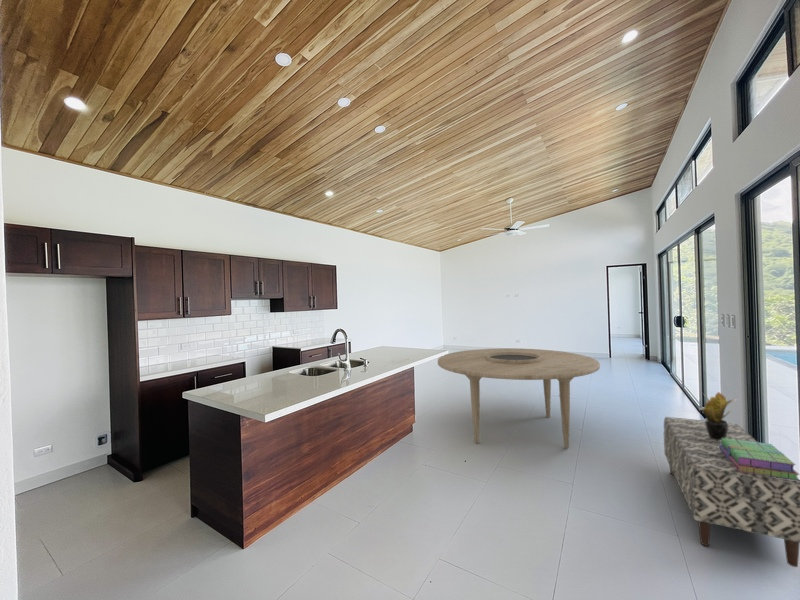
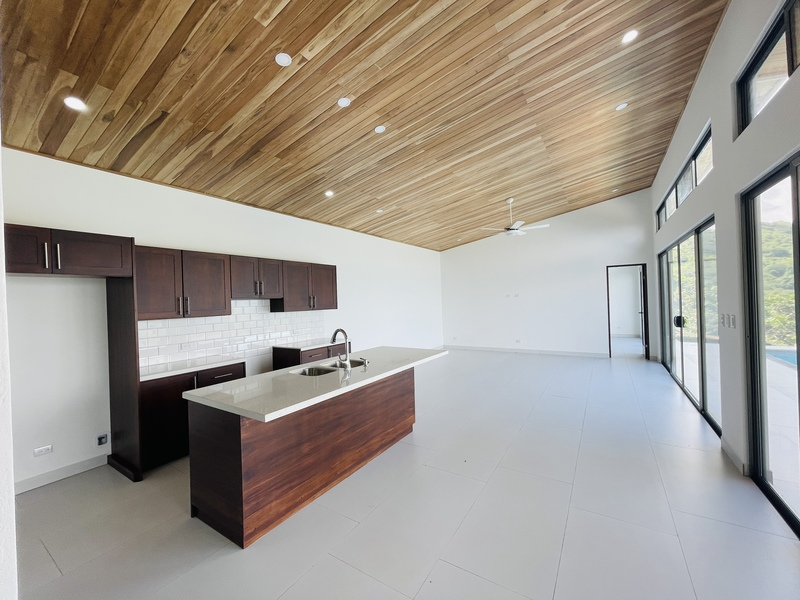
- bench [663,416,800,568]
- dining table [437,347,601,449]
- stack of books [719,438,800,481]
- potted plant [699,391,739,440]
